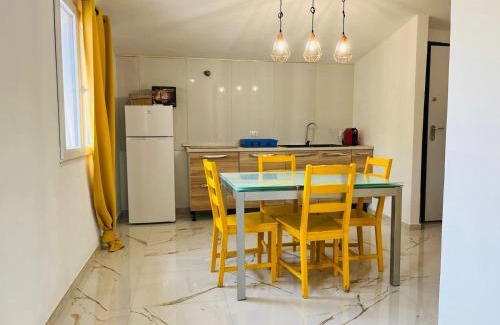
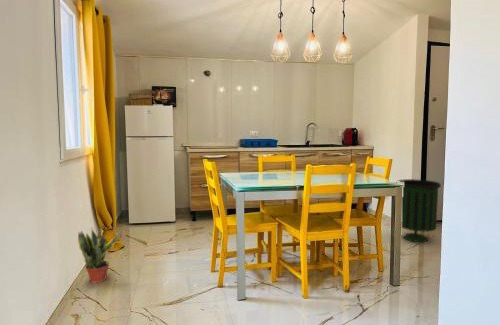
+ trash can [397,178,442,243]
+ potted plant [77,228,120,284]
